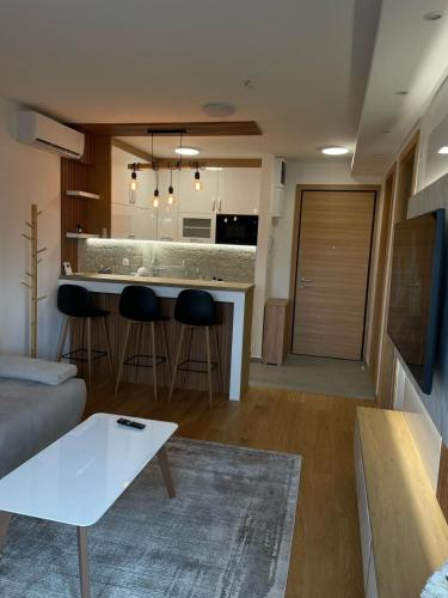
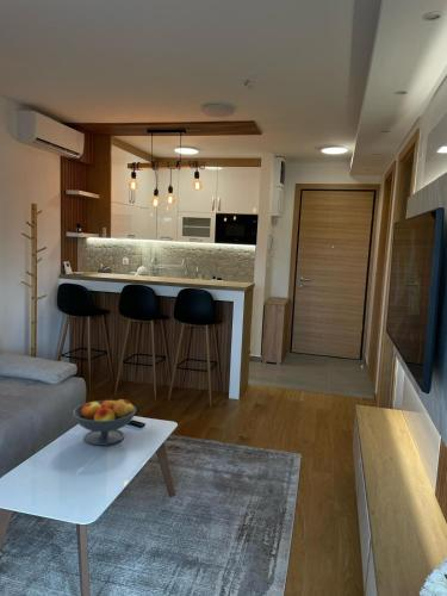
+ fruit bowl [72,398,137,447]
